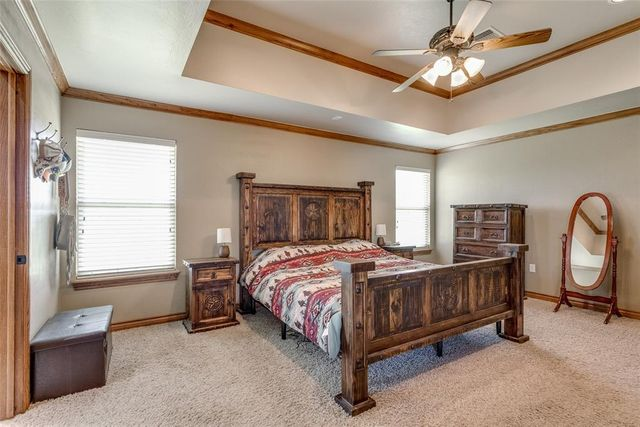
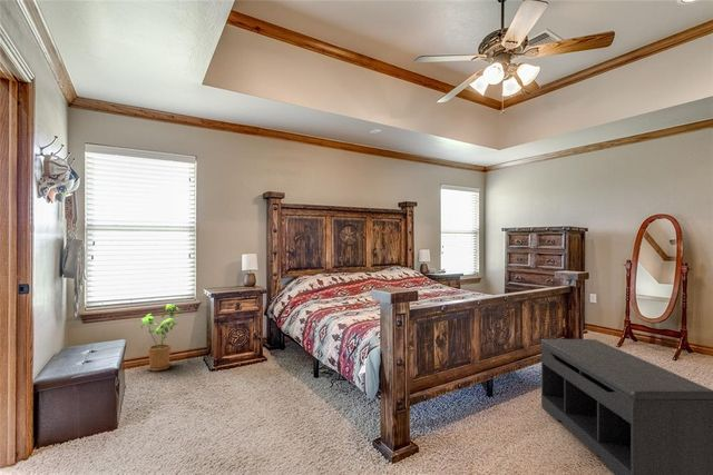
+ house plant [140,303,182,372]
+ bench [540,338,713,475]
